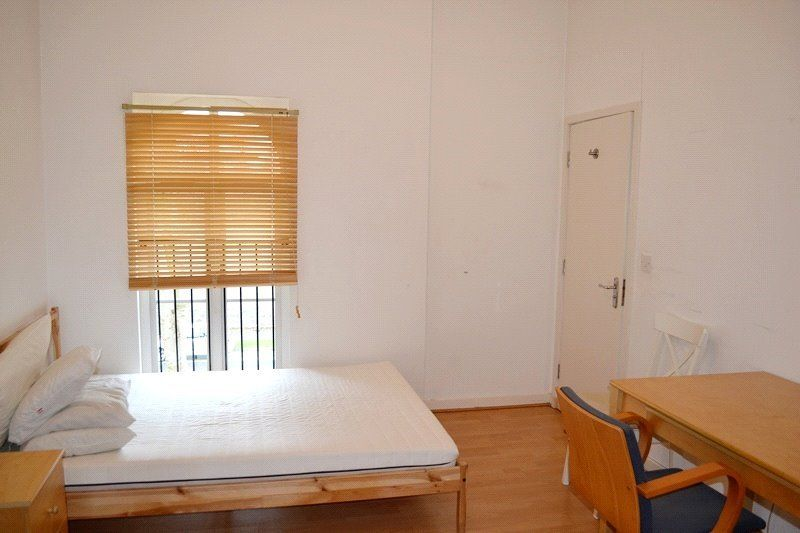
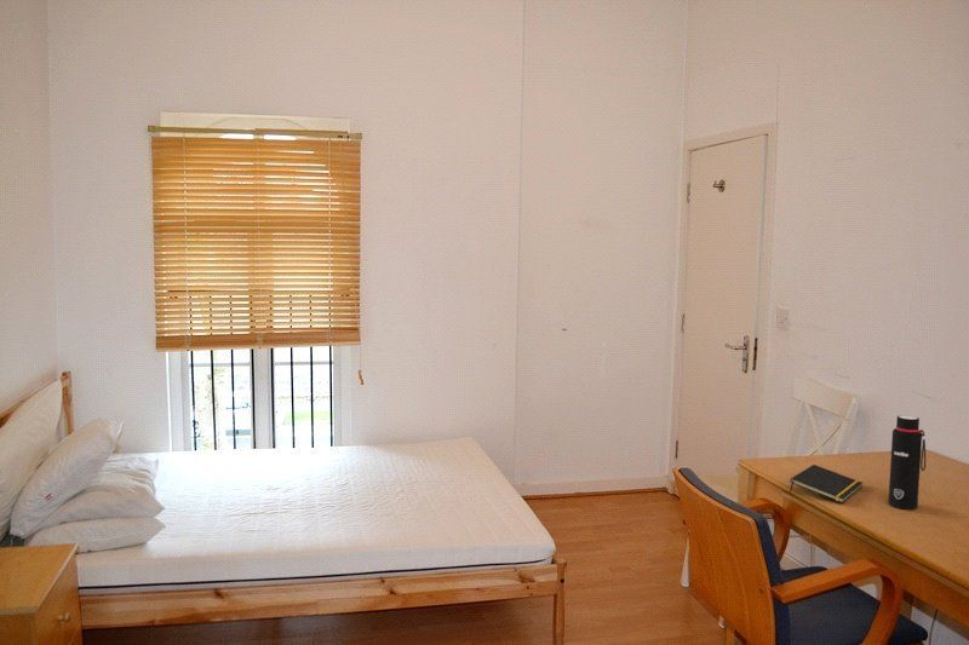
+ water bottle [887,414,927,511]
+ notepad [789,463,864,503]
